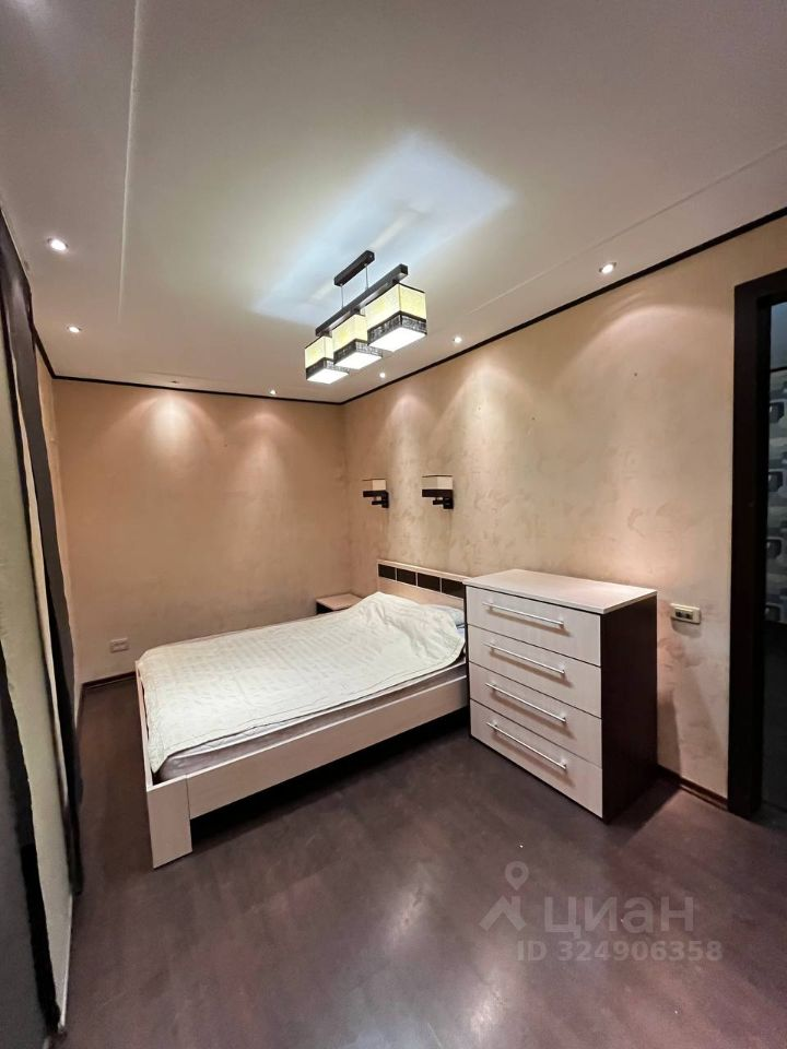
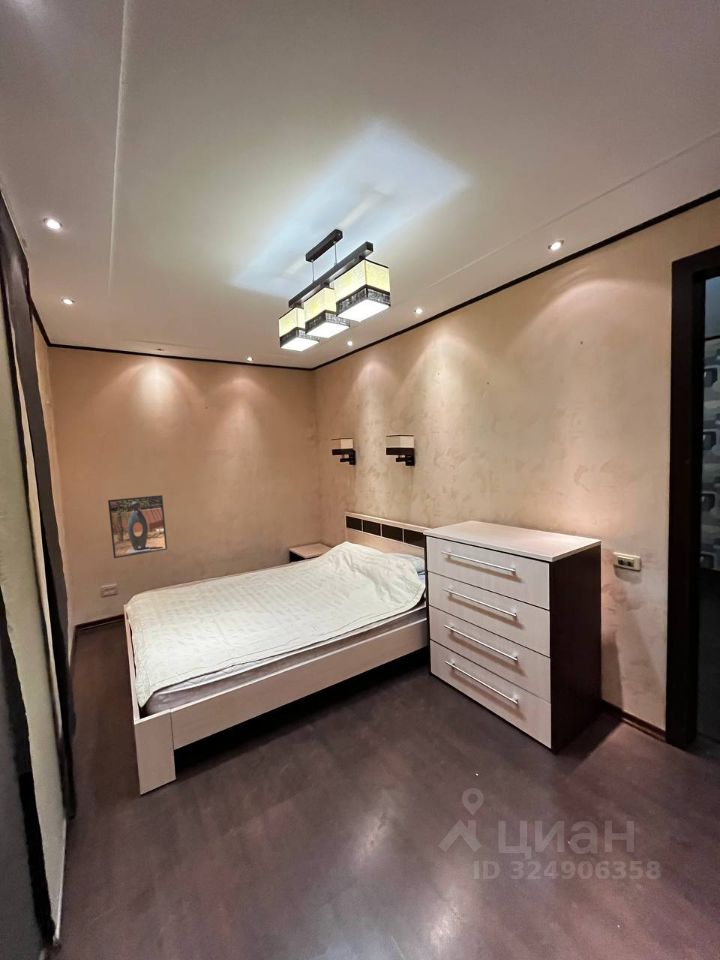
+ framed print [107,494,168,559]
